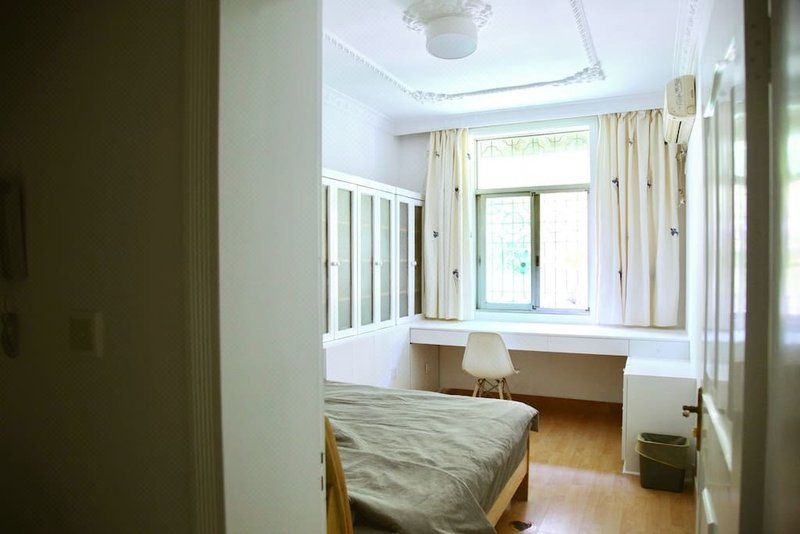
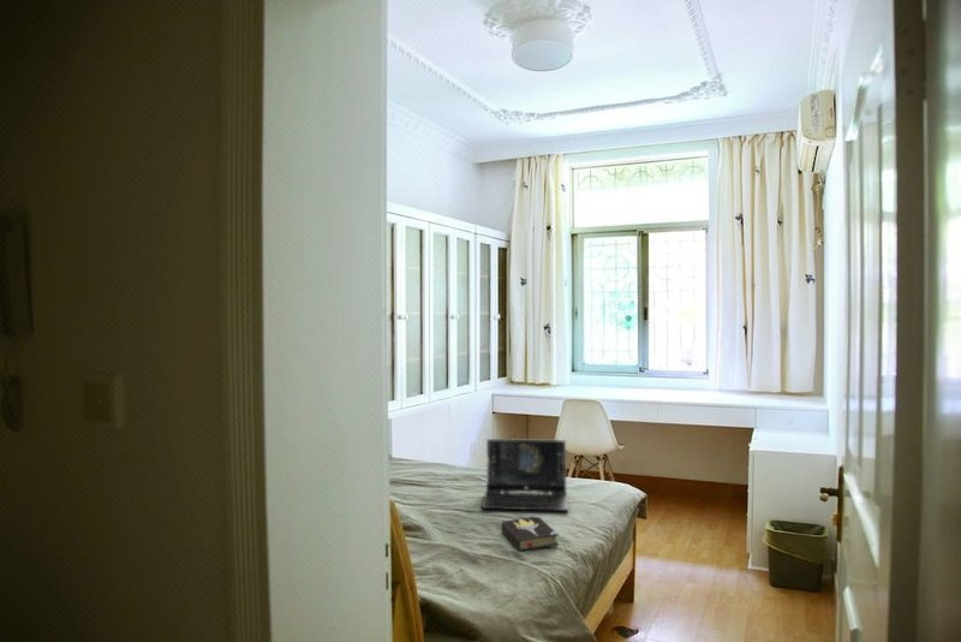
+ laptop computer [480,438,569,512]
+ hardback book [501,515,560,552]
